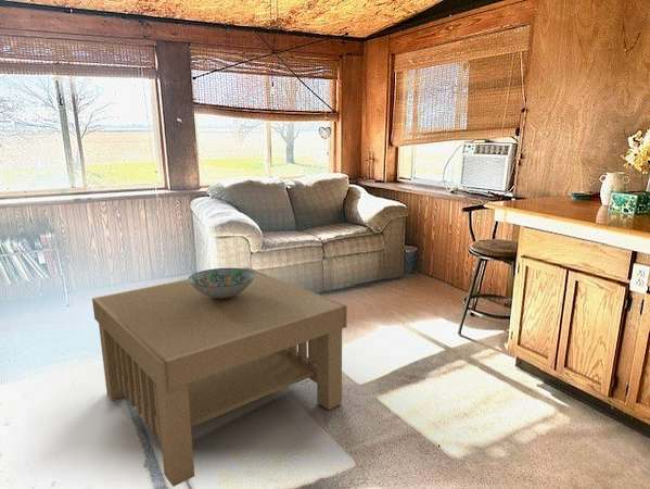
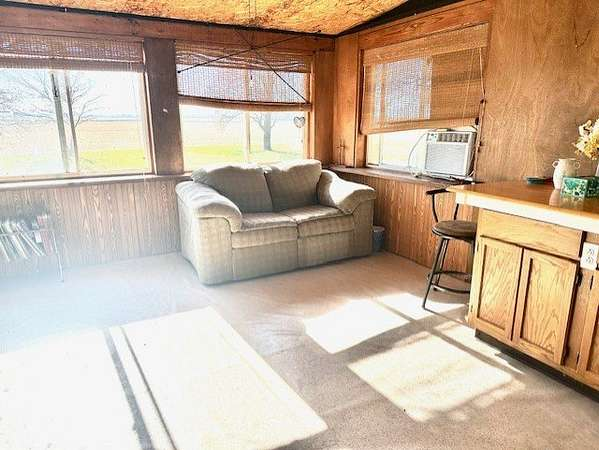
- decorative bowl [188,267,255,299]
- coffee table [91,266,348,488]
